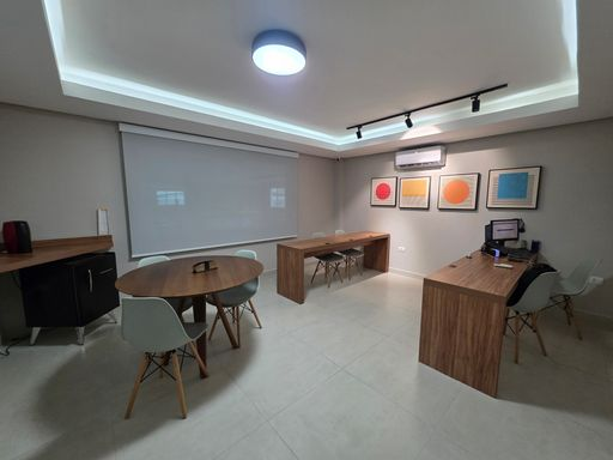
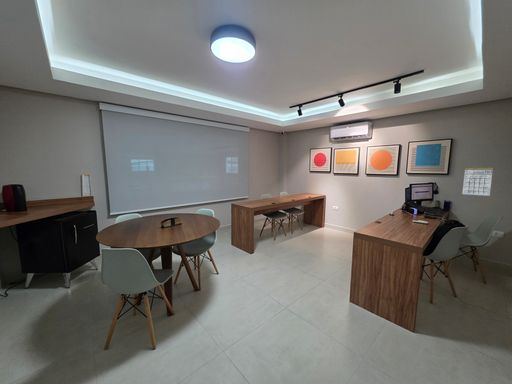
+ calendar [461,162,494,197]
